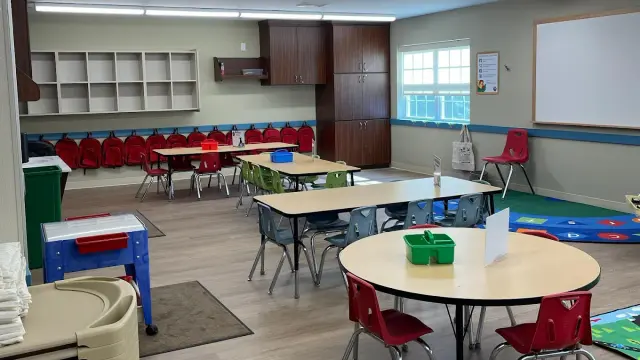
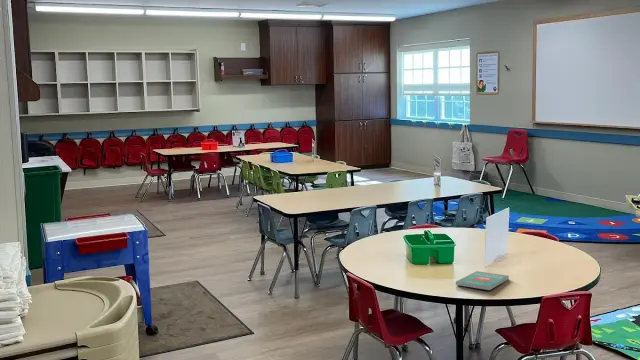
+ book [455,270,510,291]
